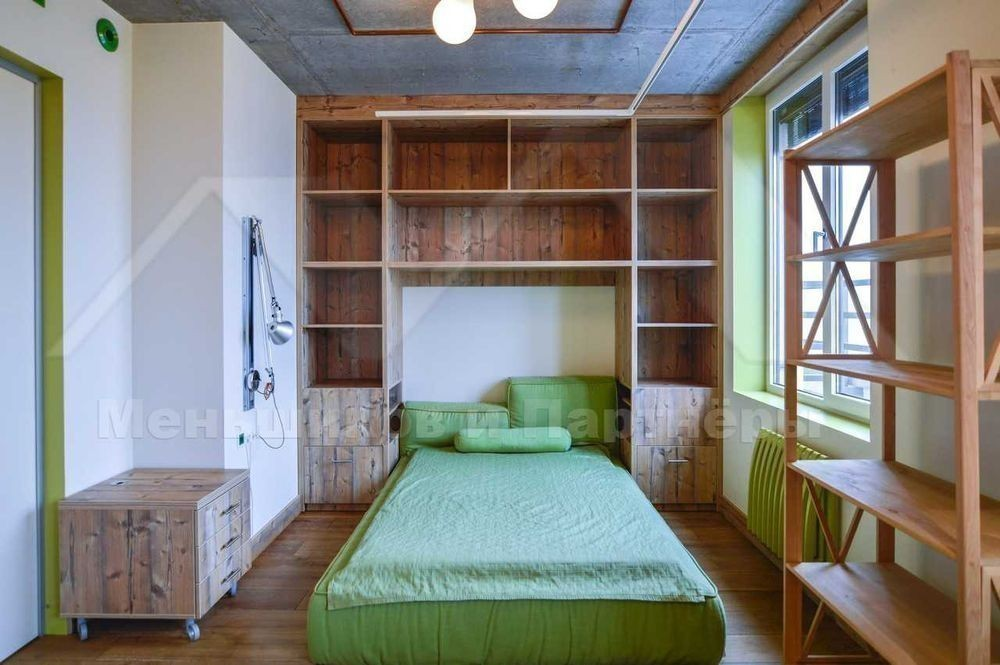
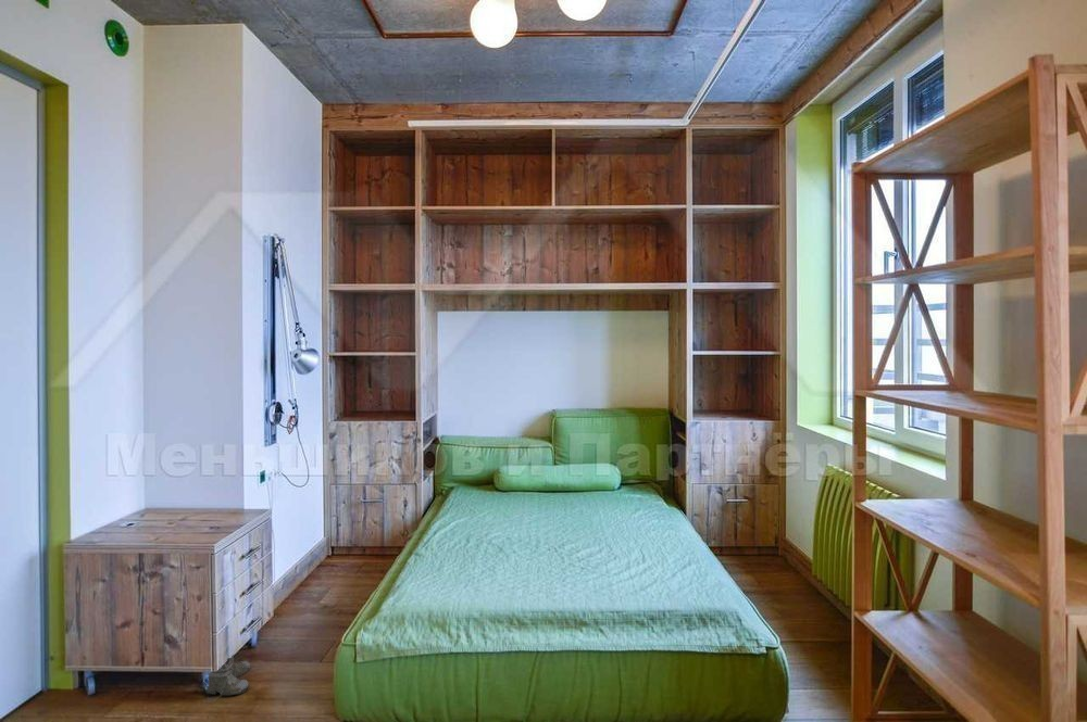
+ boots [204,654,252,701]
